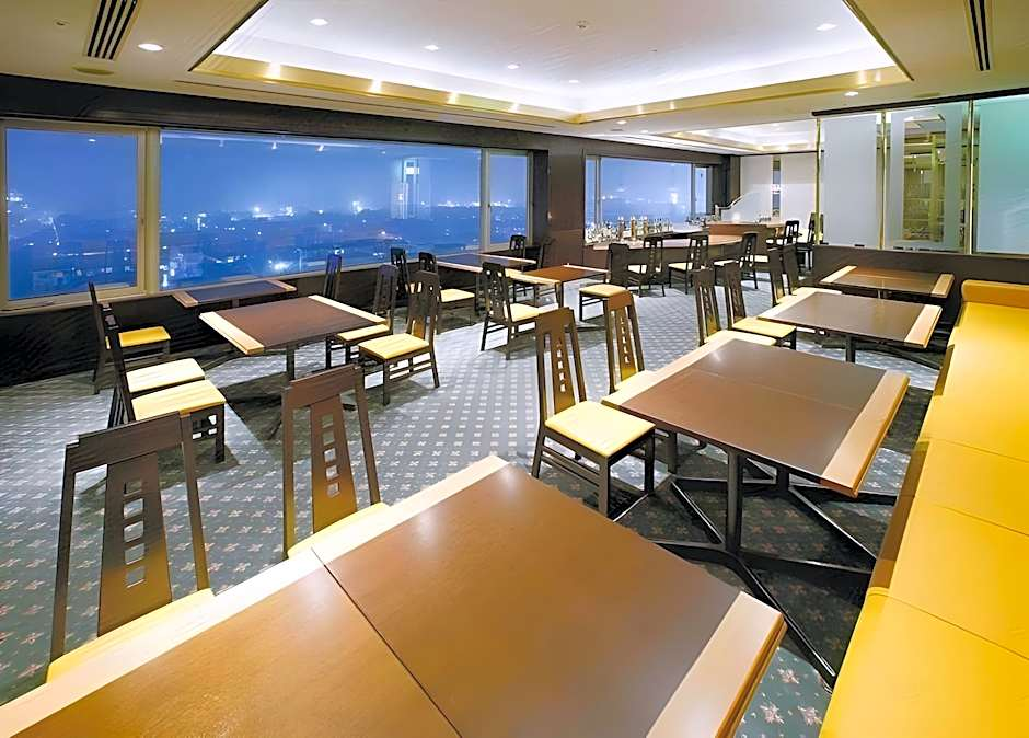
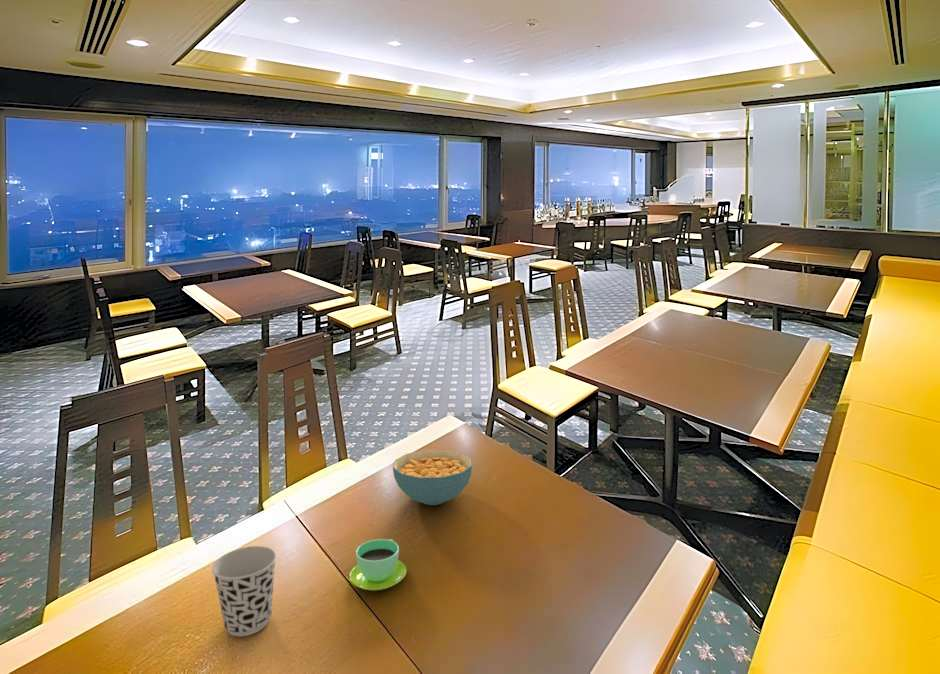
+ cup [211,545,277,637]
+ cereal bowl [392,449,473,506]
+ cup [348,538,408,592]
